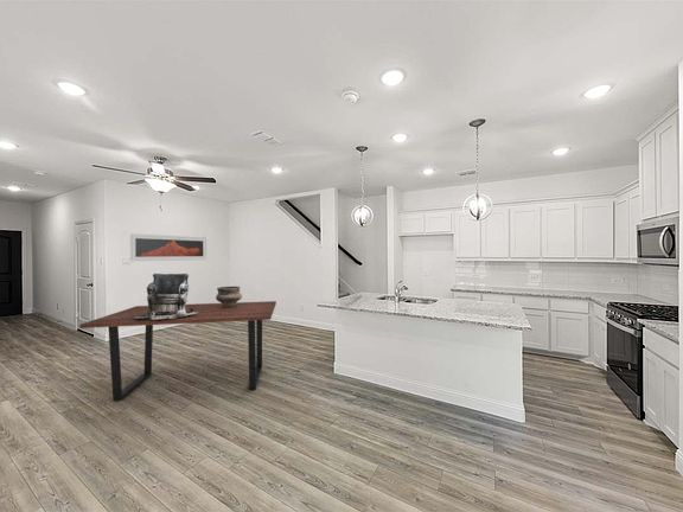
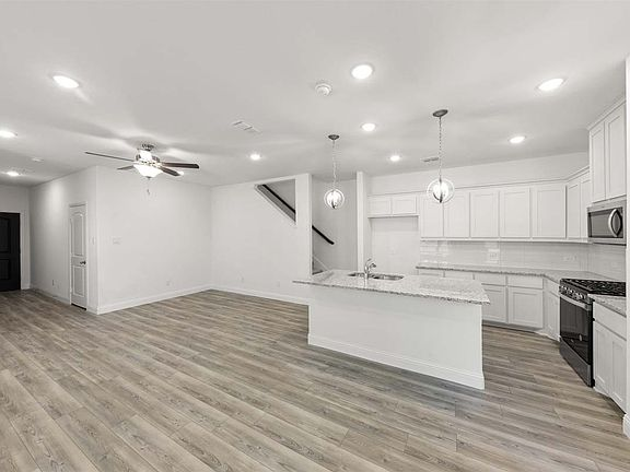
- dining table [78,300,277,402]
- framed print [129,232,208,262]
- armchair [134,273,196,320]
- ceramic pot [215,286,243,308]
